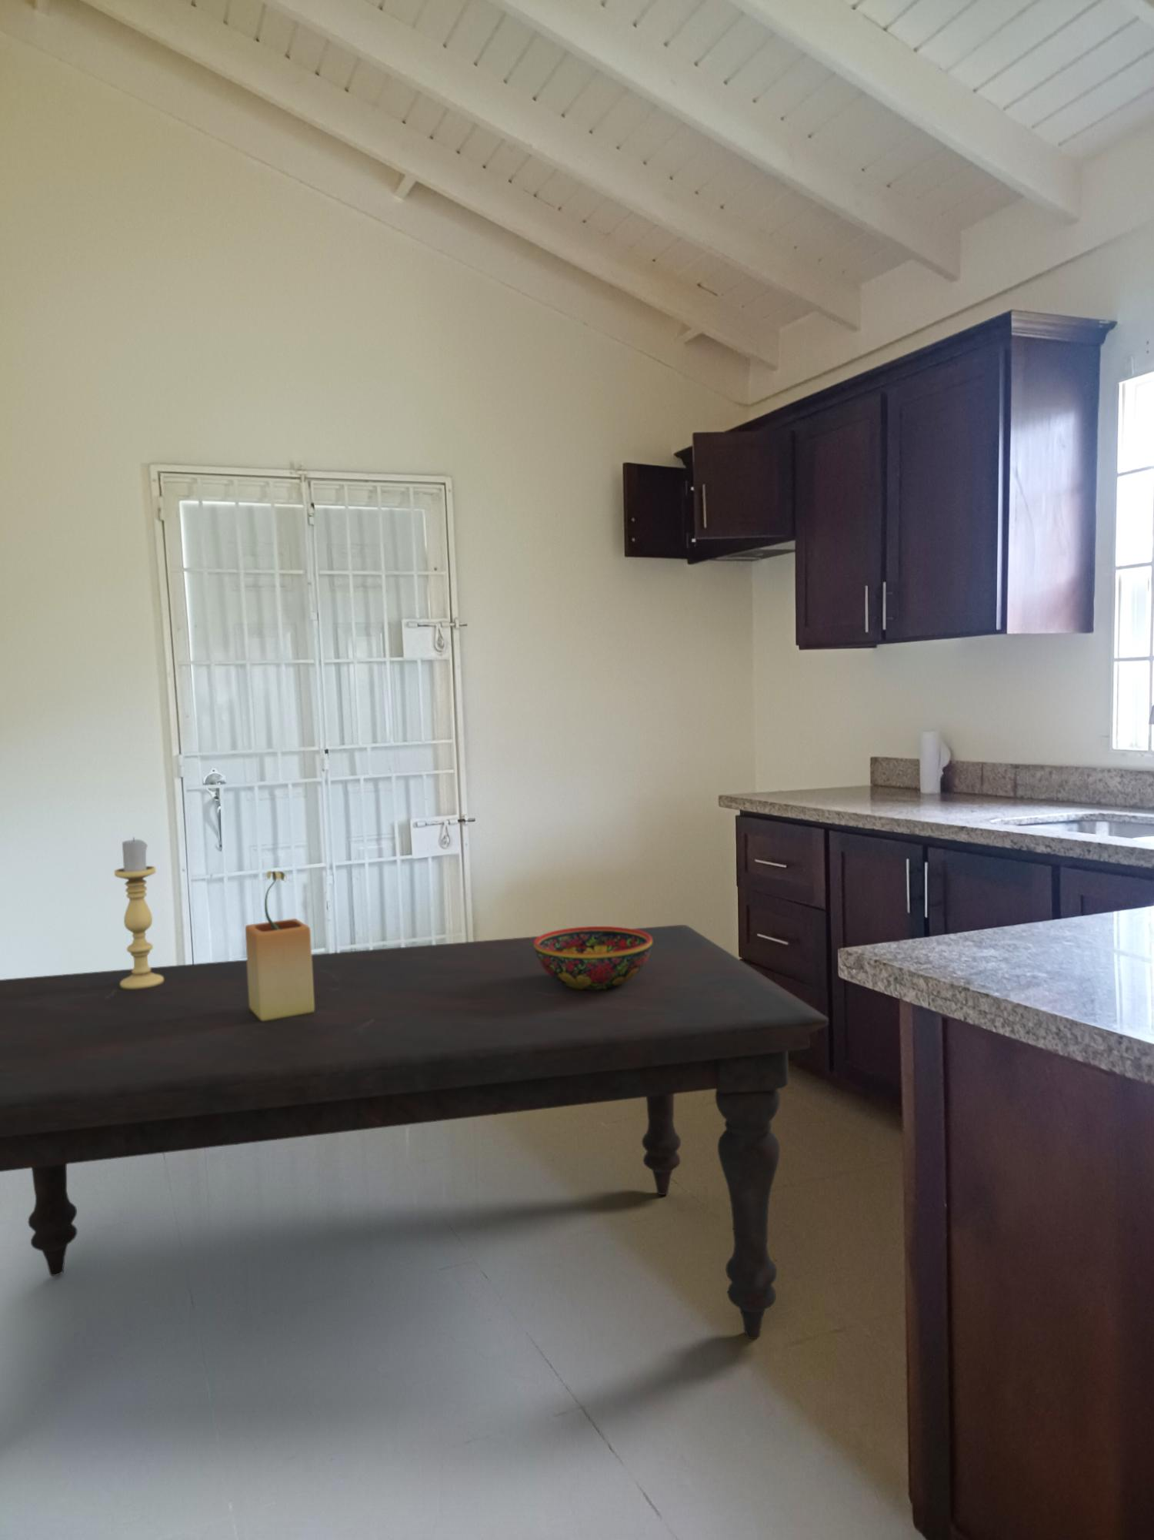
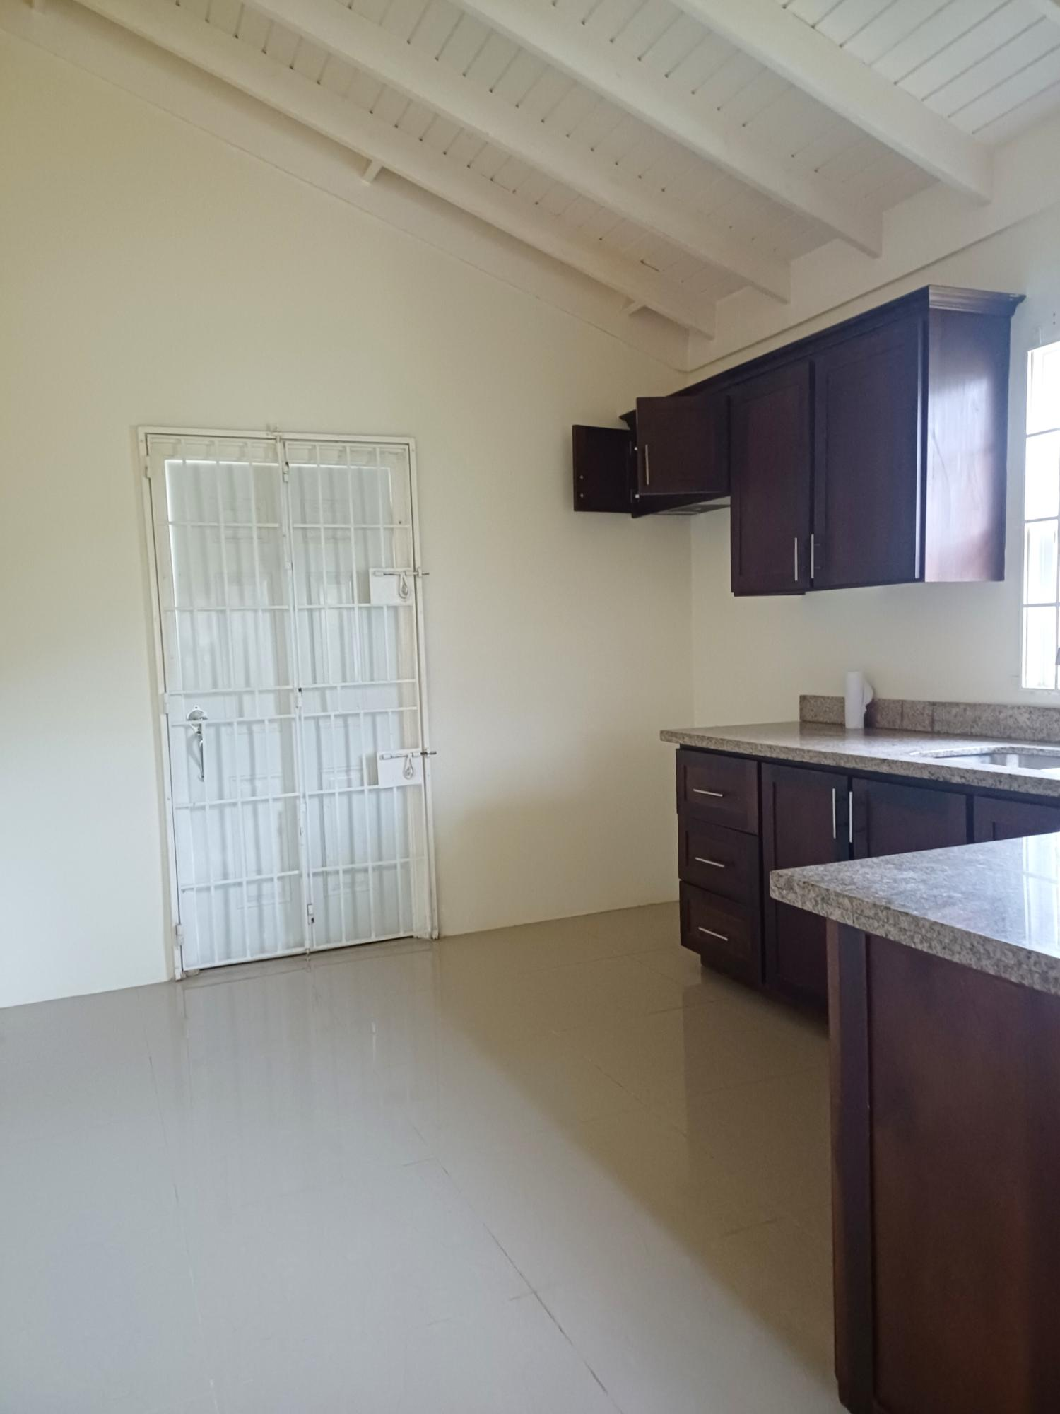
- bowl [533,925,652,991]
- dining table [0,924,829,1340]
- potted plant [245,871,314,1021]
- candle holder [114,837,164,989]
